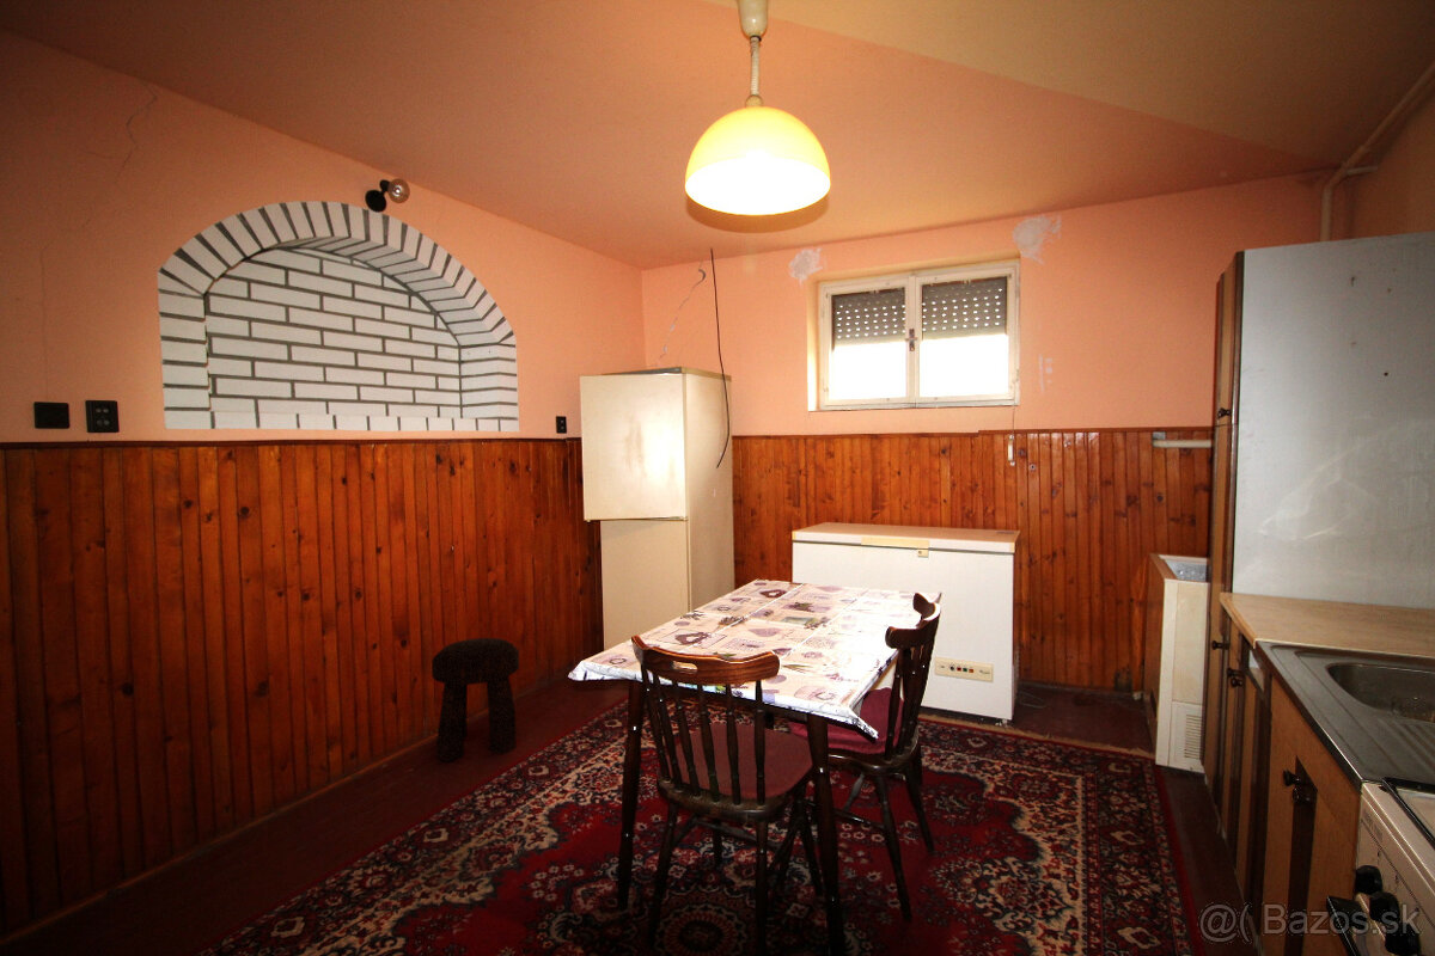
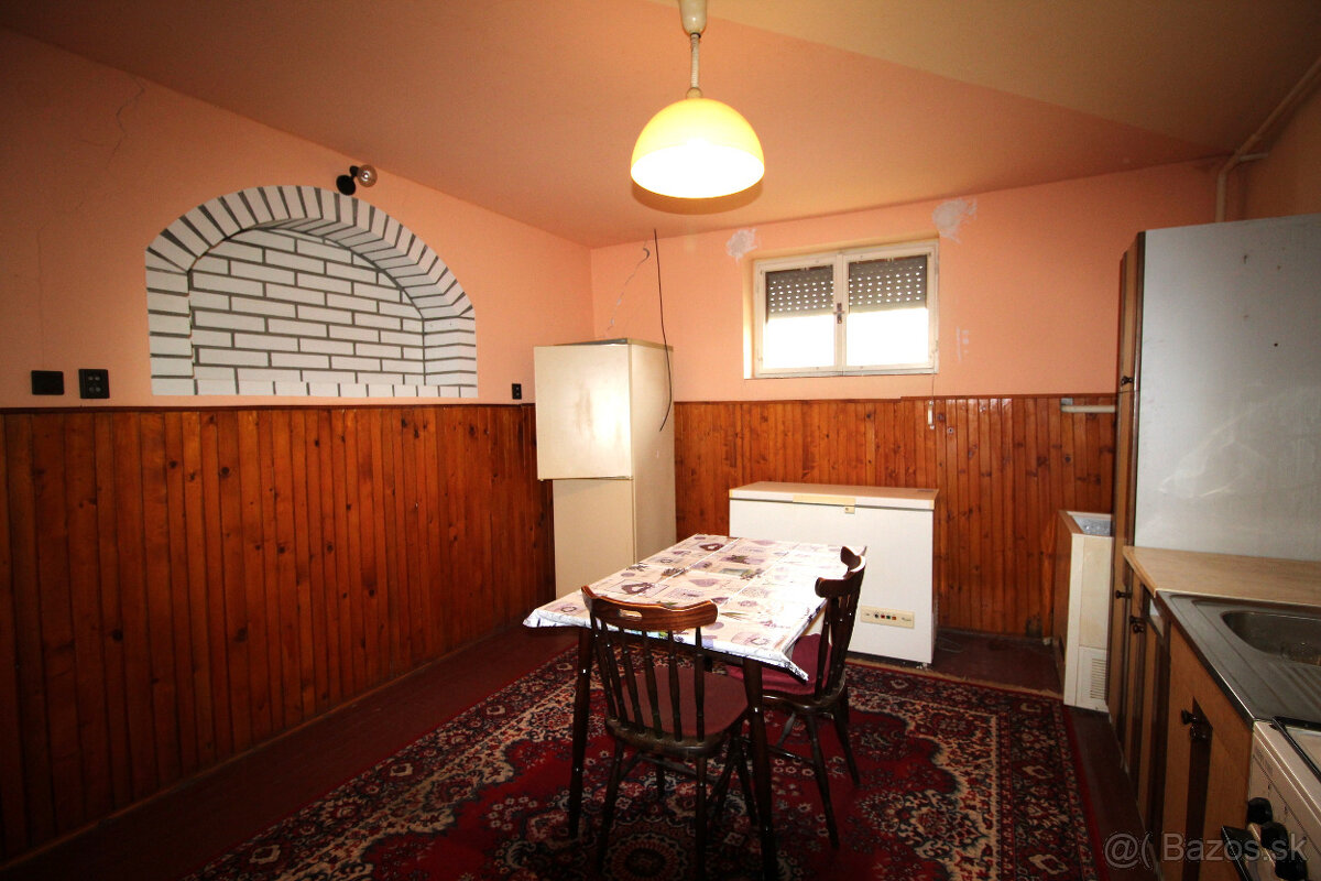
- stool [430,637,520,764]
